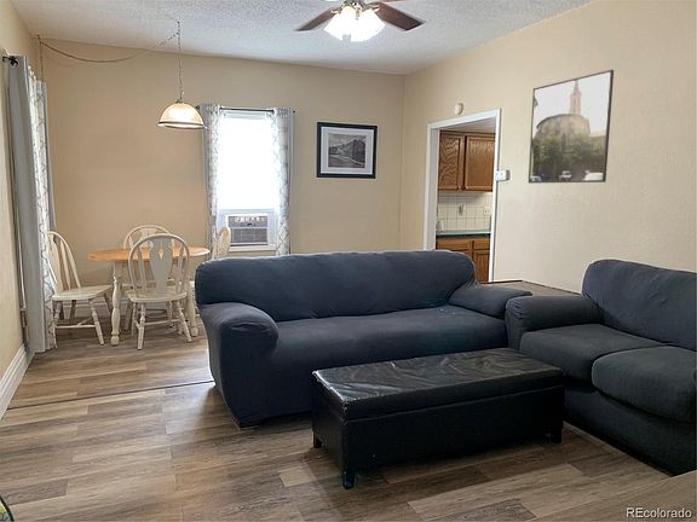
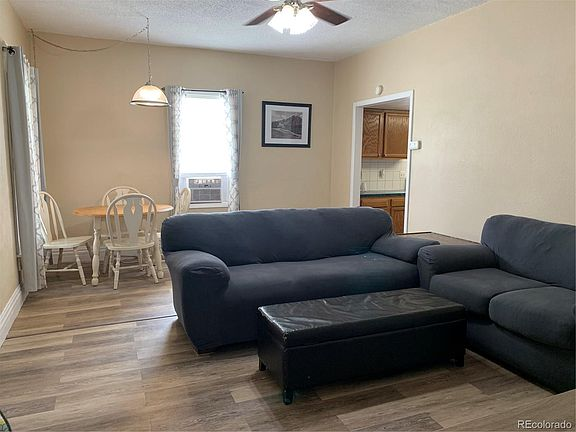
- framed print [528,69,615,185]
